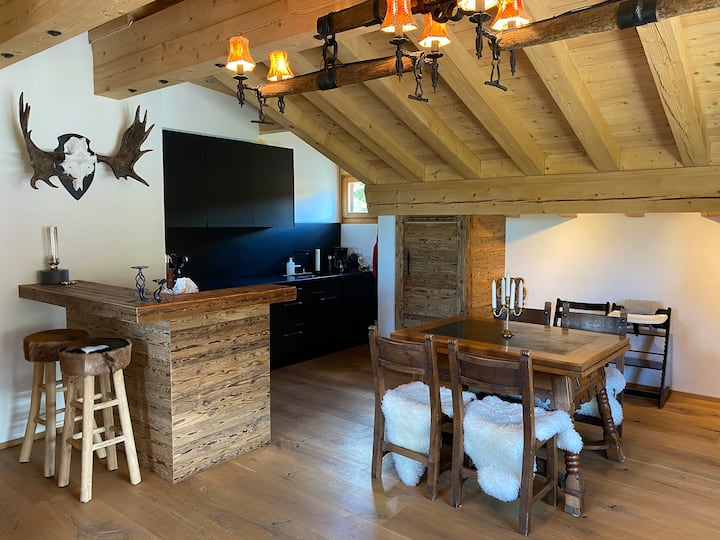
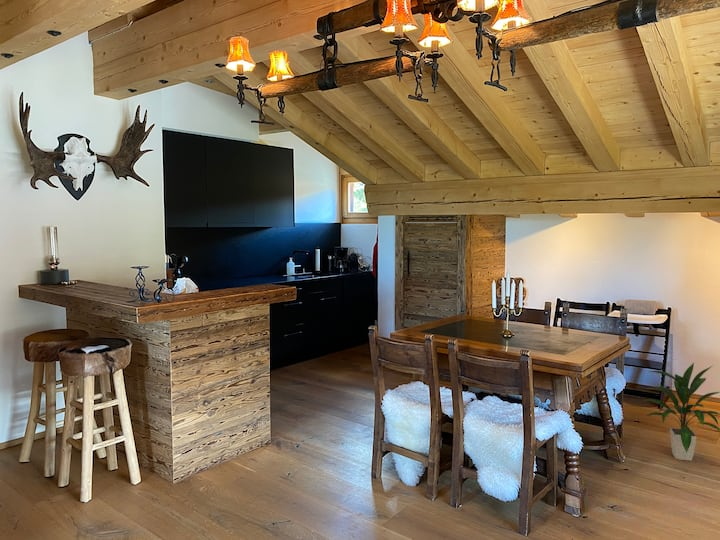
+ indoor plant [643,362,720,462]
